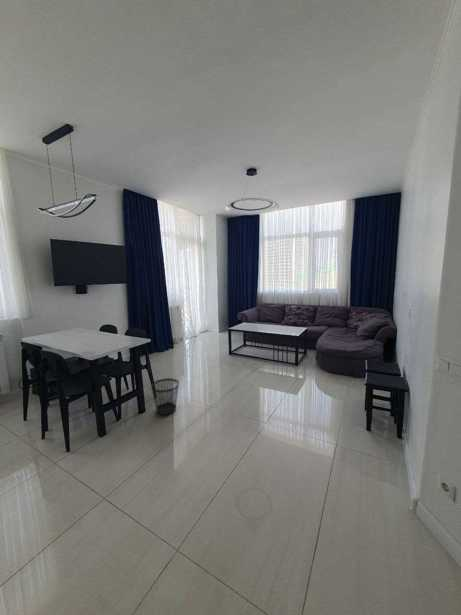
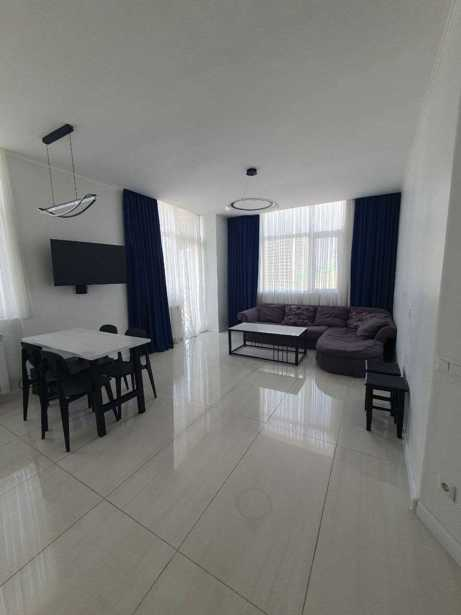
- wastebasket [150,377,180,416]
